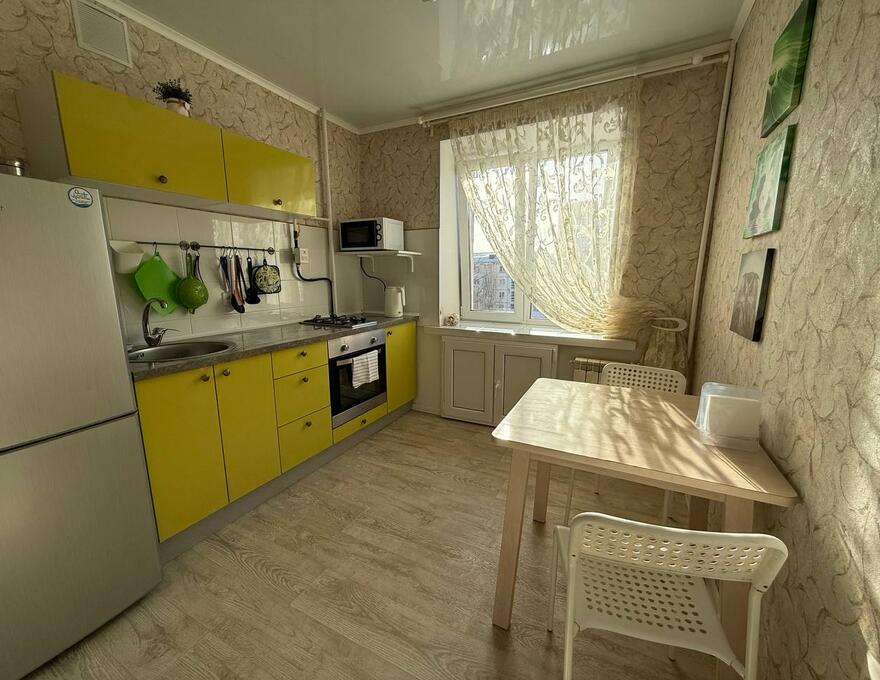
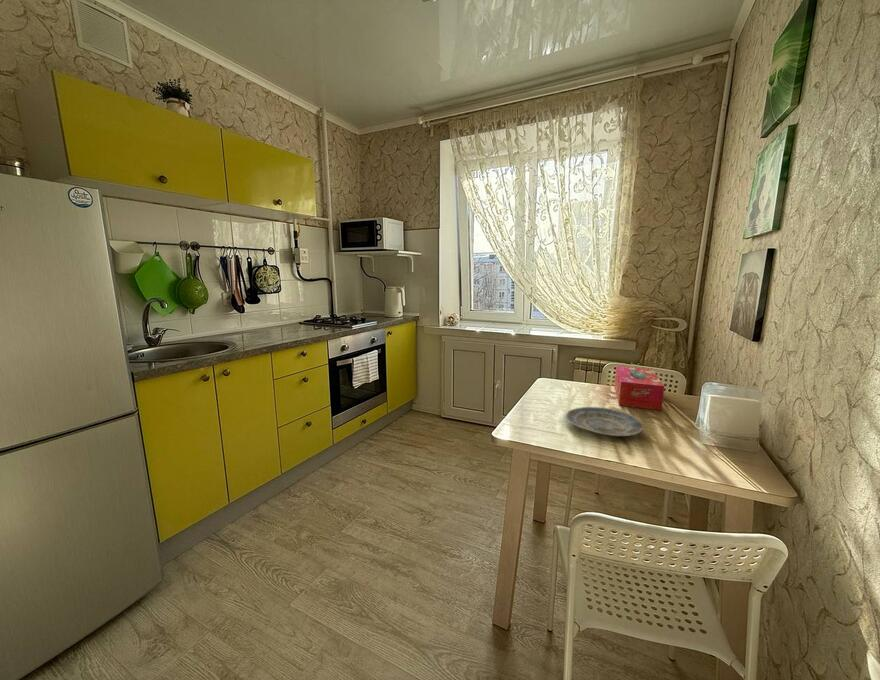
+ plate [564,406,645,437]
+ tissue box [613,365,665,411]
